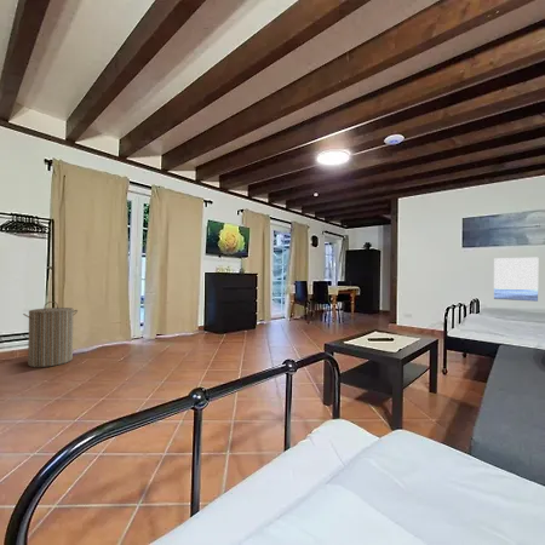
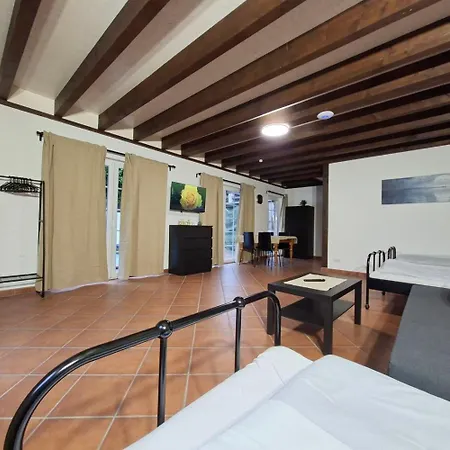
- laundry hamper [22,300,79,368]
- wall art [493,257,539,303]
